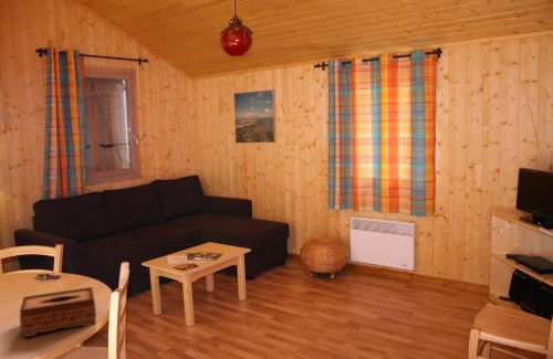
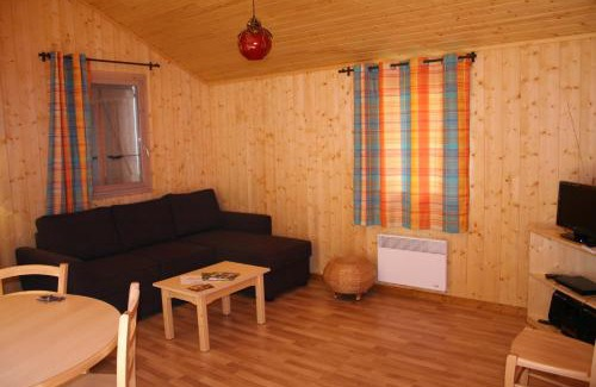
- tissue box [19,286,97,338]
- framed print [233,88,278,145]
